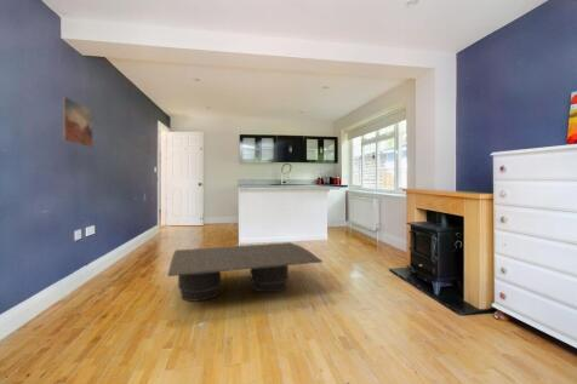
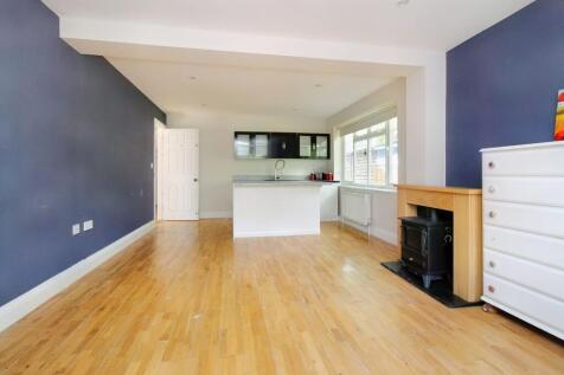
- coffee table [166,241,324,303]
- wall art [62,96,93,149]
